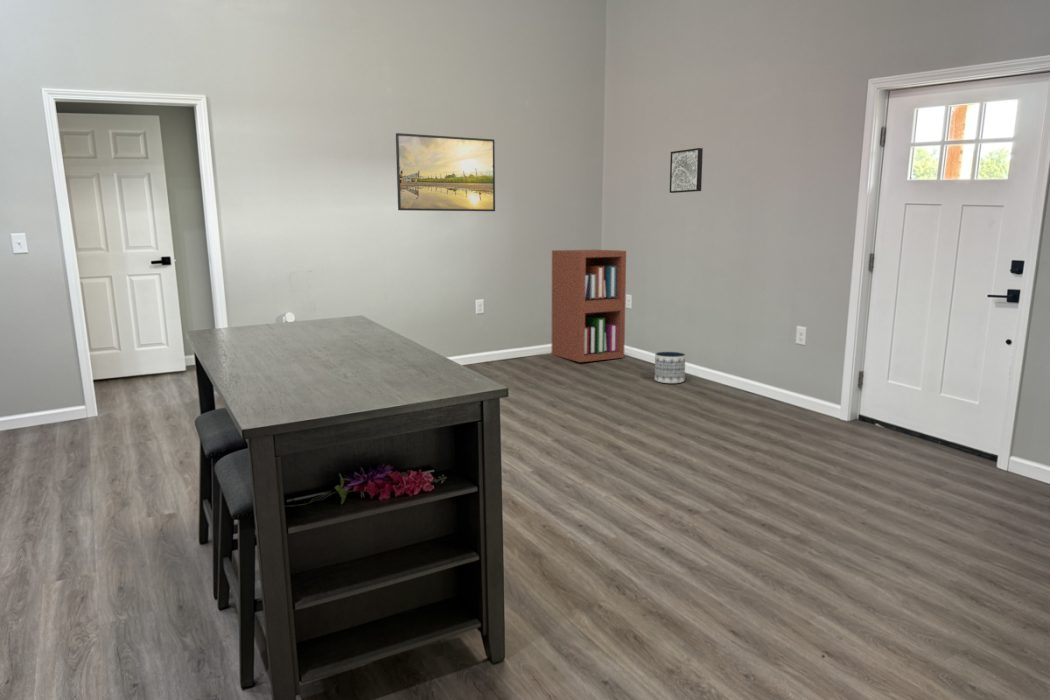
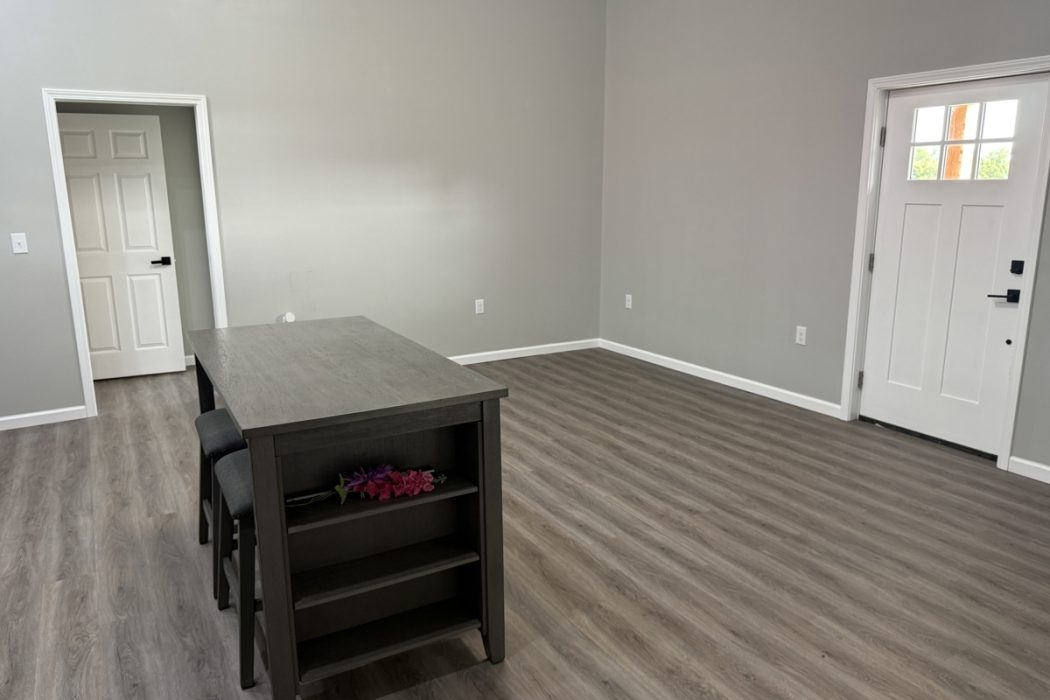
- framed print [395,132,496,212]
- planter [654,351,686,384]
- wall art [669,147,704,194]
- bookshelf [551,249,627,363]
